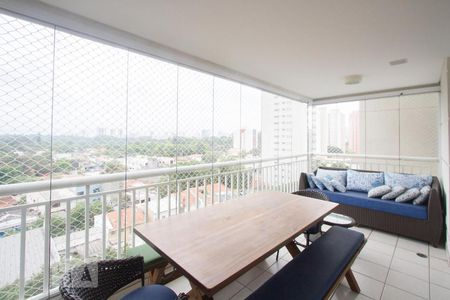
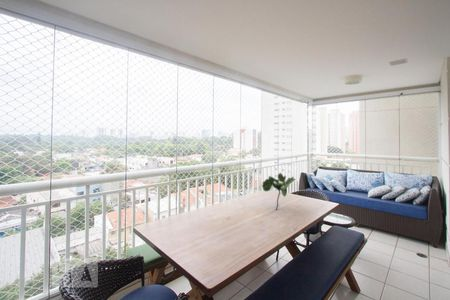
+ plant [261,172,297,211]
